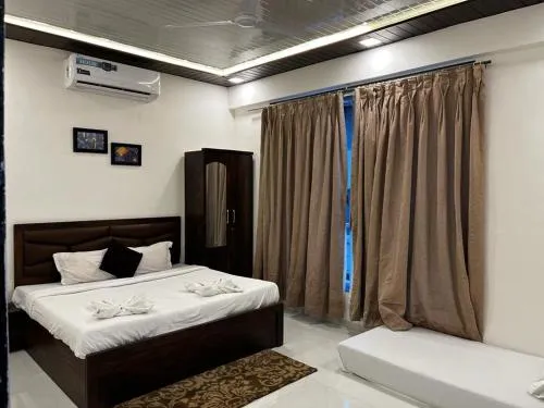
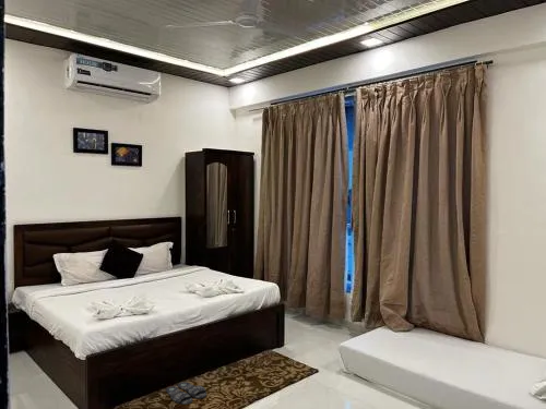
+ slippers [165,381,207,406]
